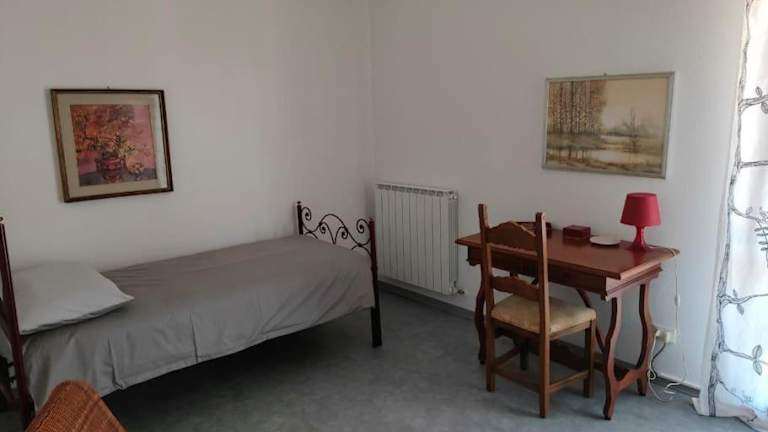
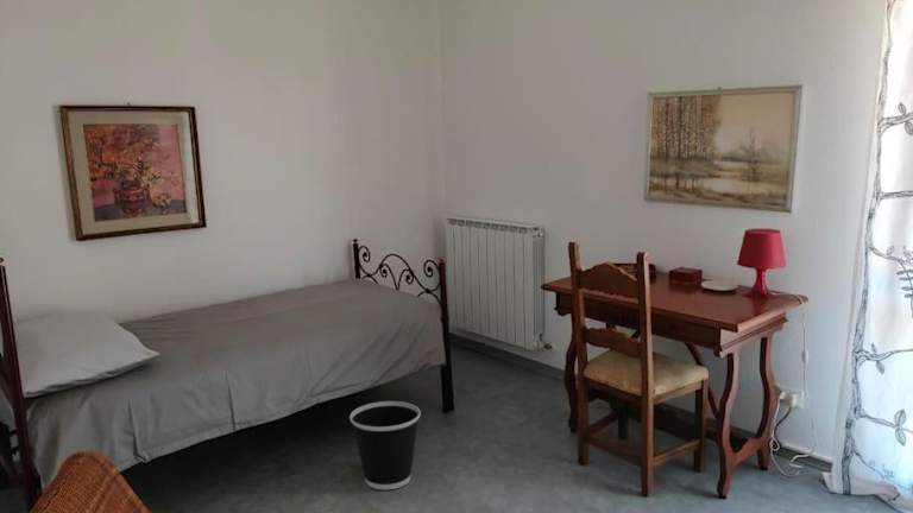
+ wastebasket [348,400,422,490]
